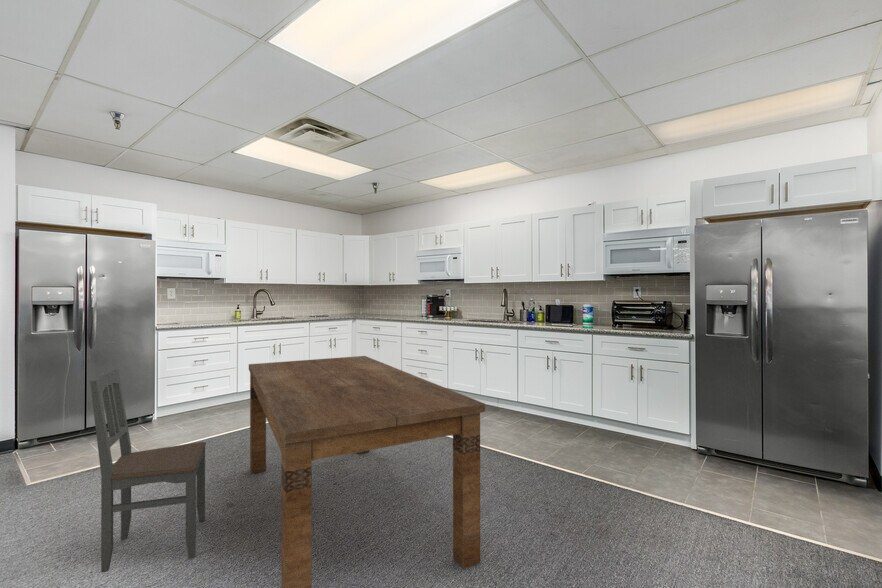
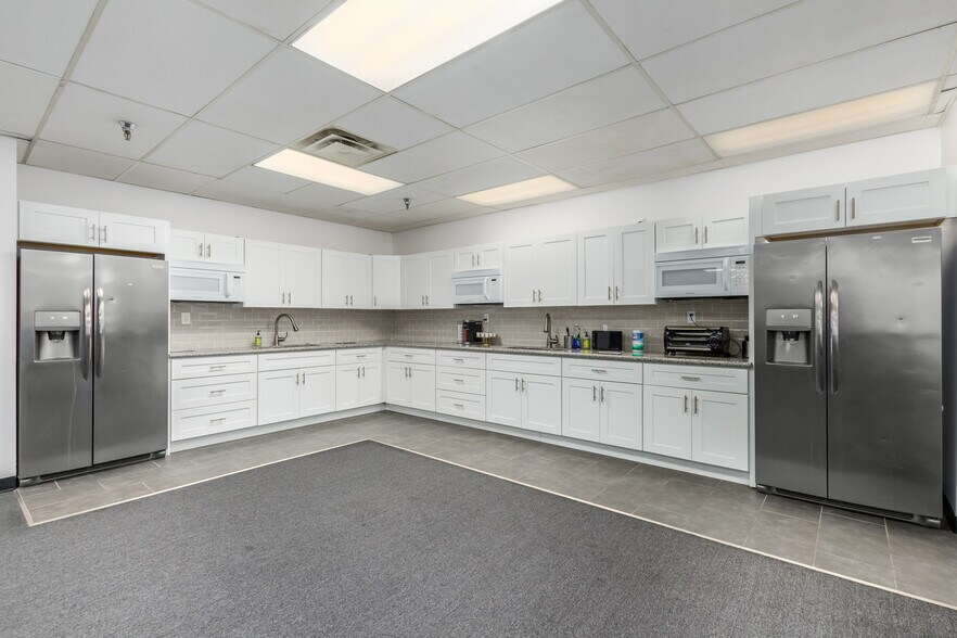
- dining table [248,355,486,588]
- dining chair [89,369,207,574]
